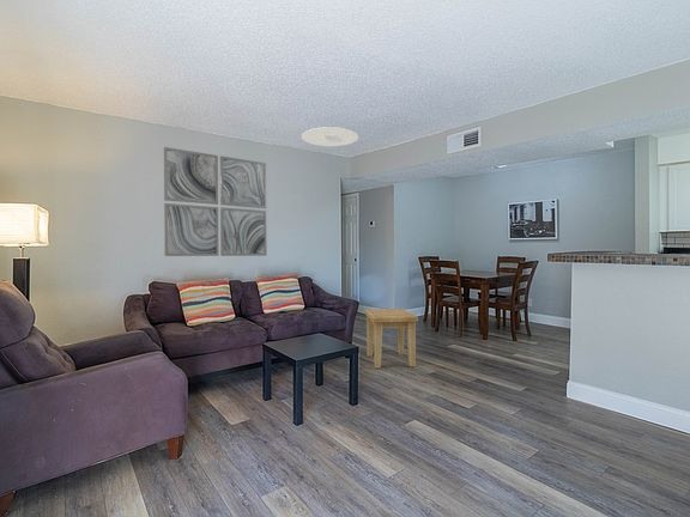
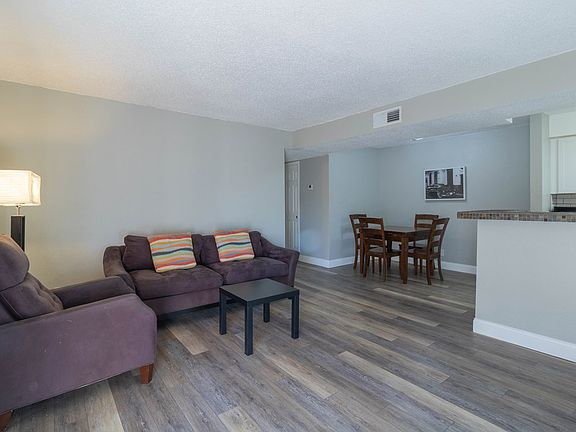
- ceiling light [301,126,359,147]
- wall art [163,146,268,257]
- side table [364,308,419,370]
